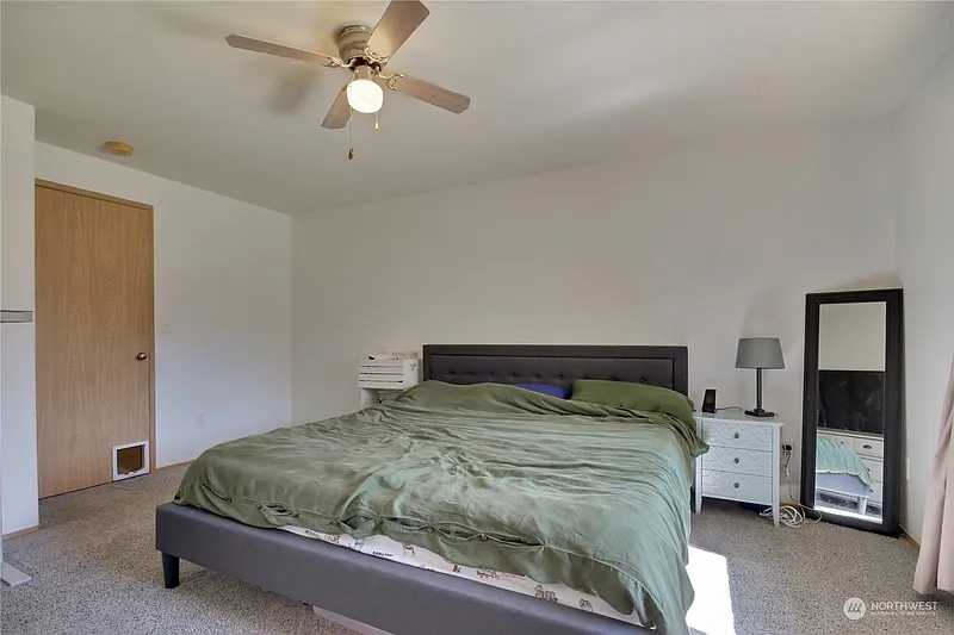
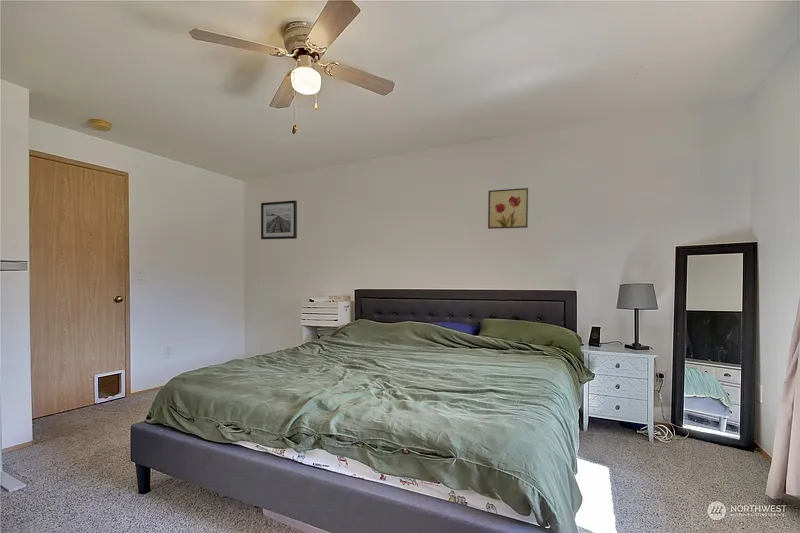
+ wall art [487,187,529,230]
+ wall art [260,199,298,240]
